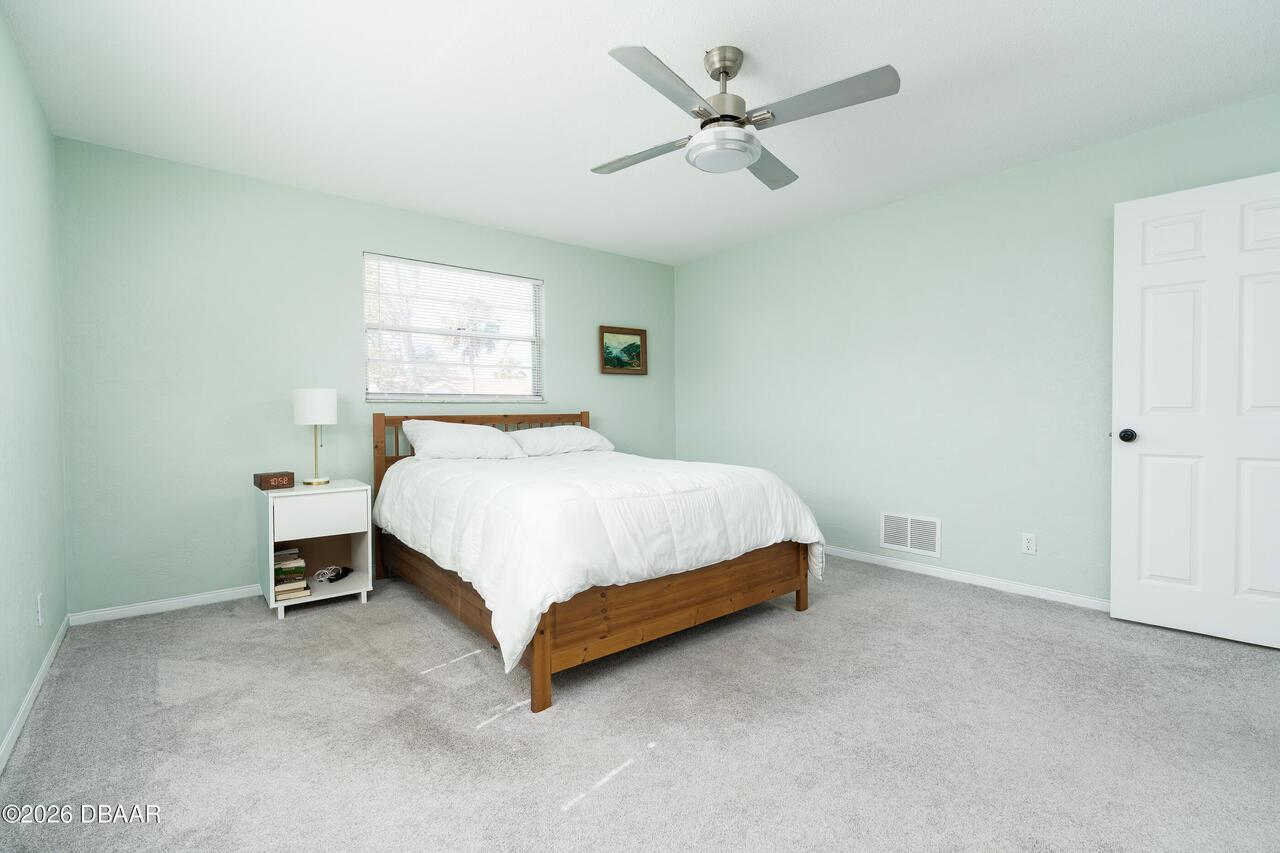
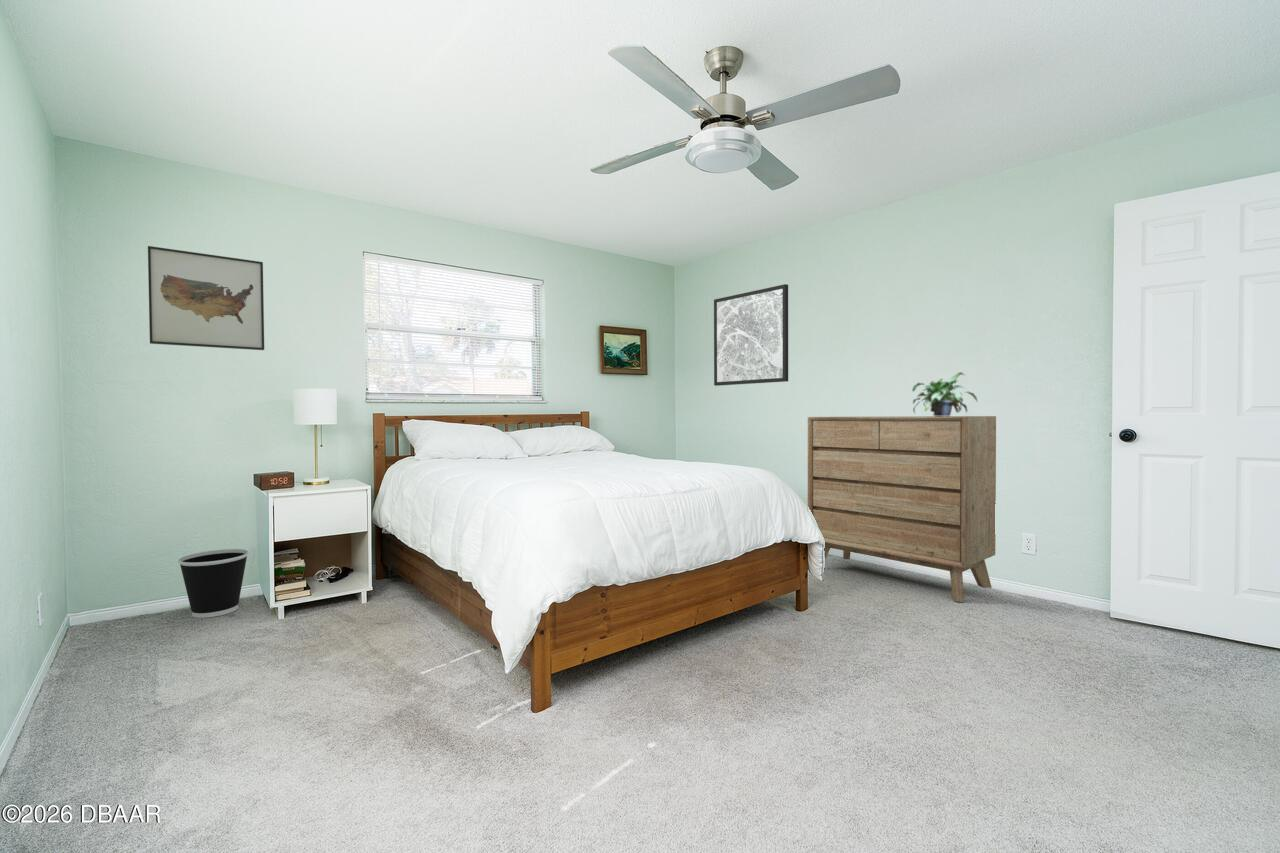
+ dresser [807,415,997,603]
+ potted plant [911,371,978,416]
+ wall art [713,283,789,387]
+ wastebasket [177,548,250,619]
+ wall art [147,245,265,351]
